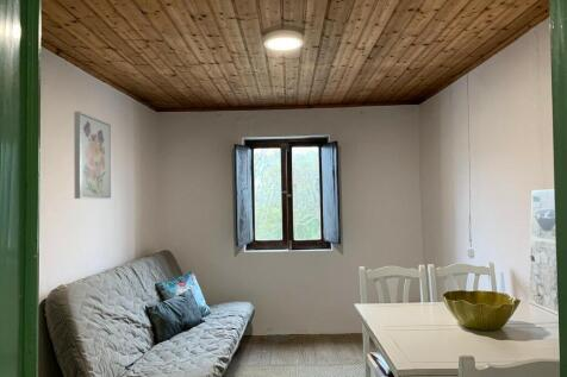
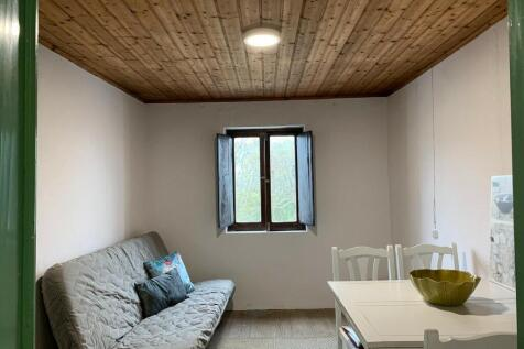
- wall art [73,111,112,200]
